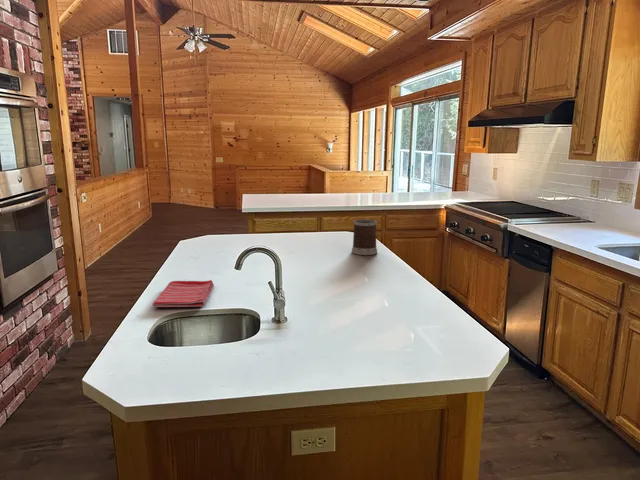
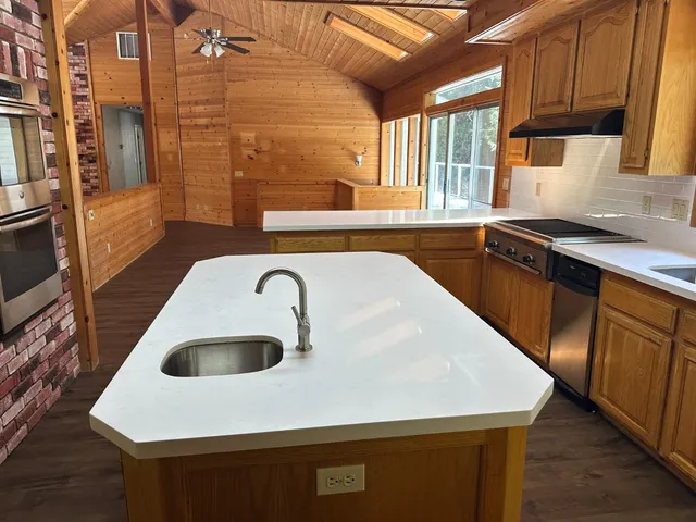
- mug [351,218,378,256]
- dish towel [151,279,215,308]
